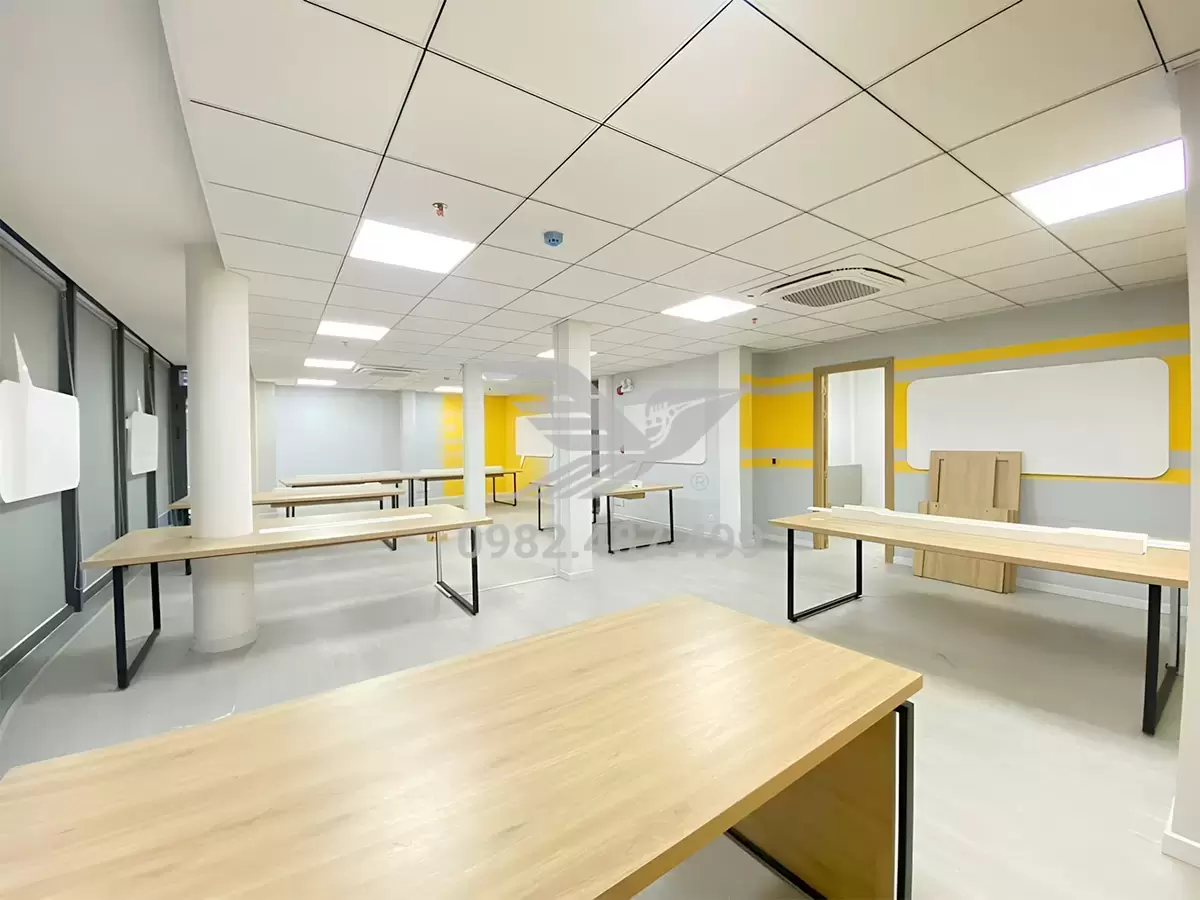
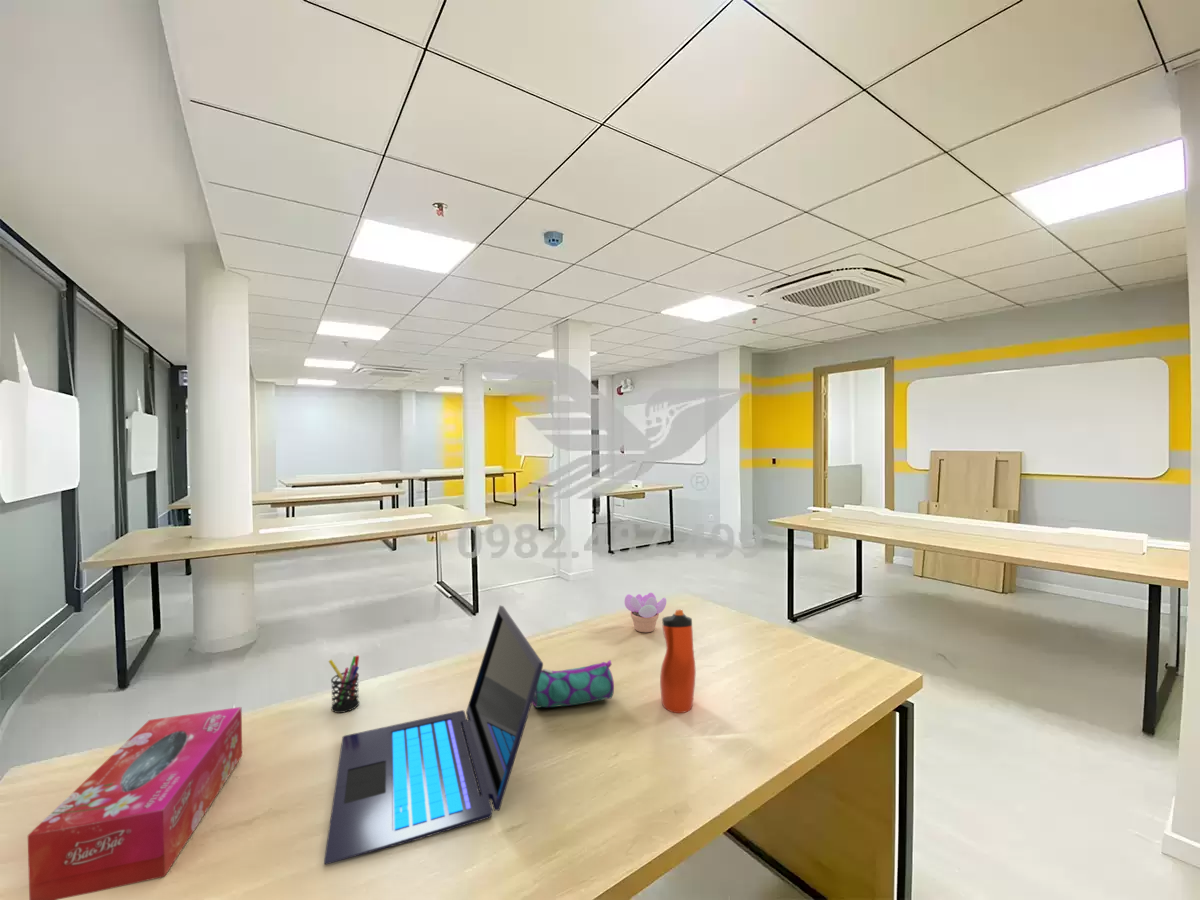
+ tissue box [27,706,243,900]
+ succulent plant [624,592,667,633]
+ pencil case [532,659,615,709]
+ pen holder [327,655,360,714]
+ water bottle [659,609,697,714]
+ laptop [323,605,544,866]
